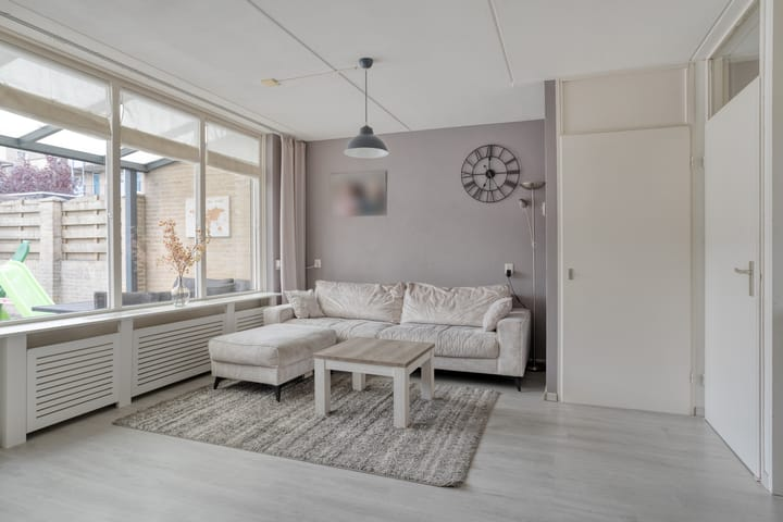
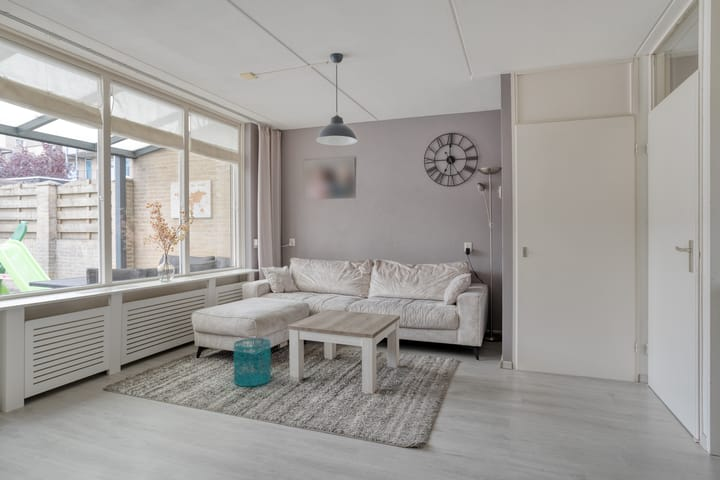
+ wastebasket [233,337,272,387]
